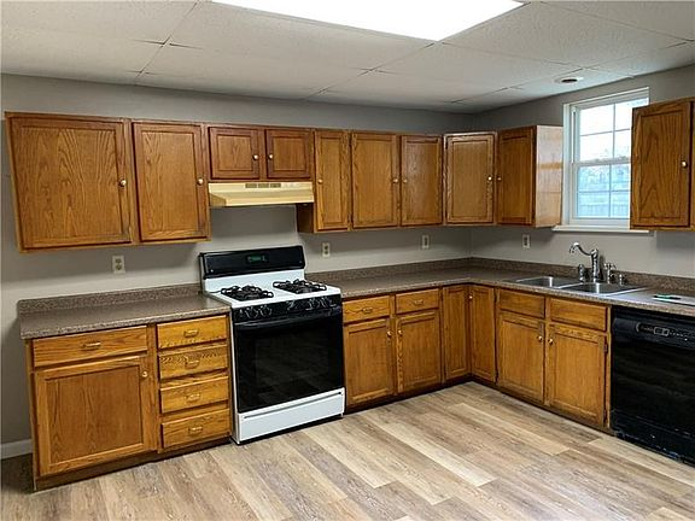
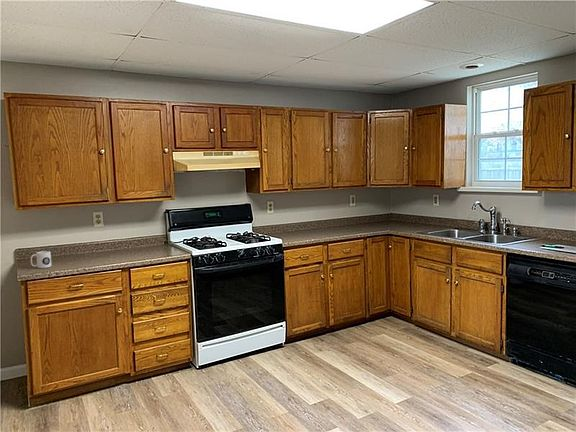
+ mug [30,250,52,269]
